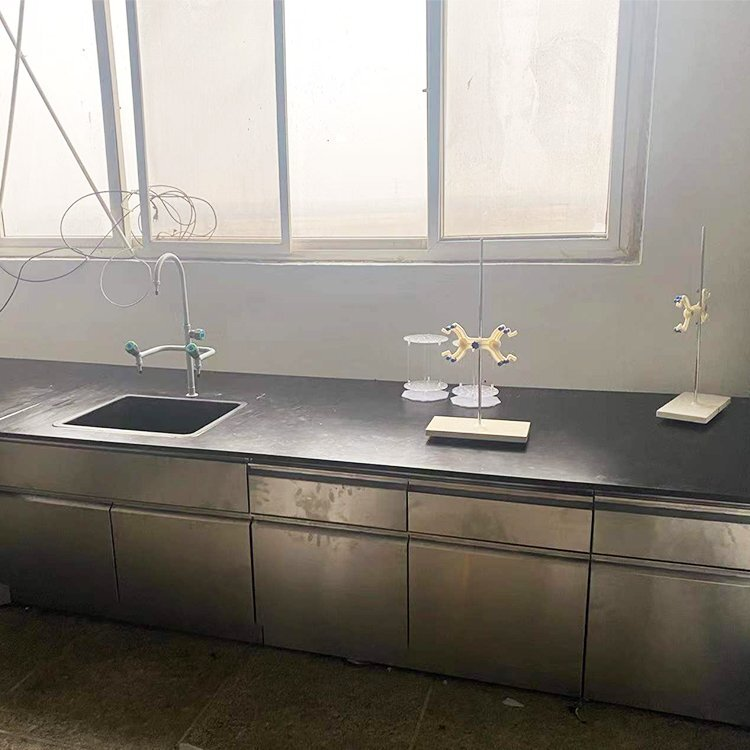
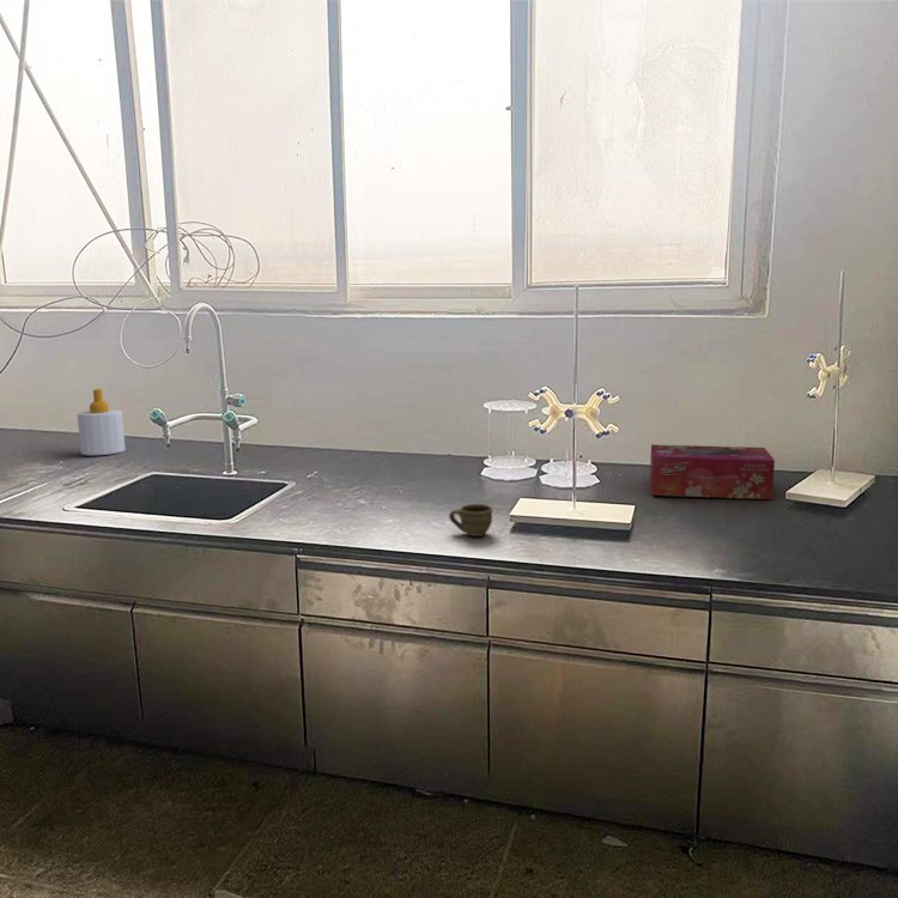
+ cup [448,503,494,538]
+ tissue box [649,443,776,500]
+ soap bottle [77,387,127,456]
